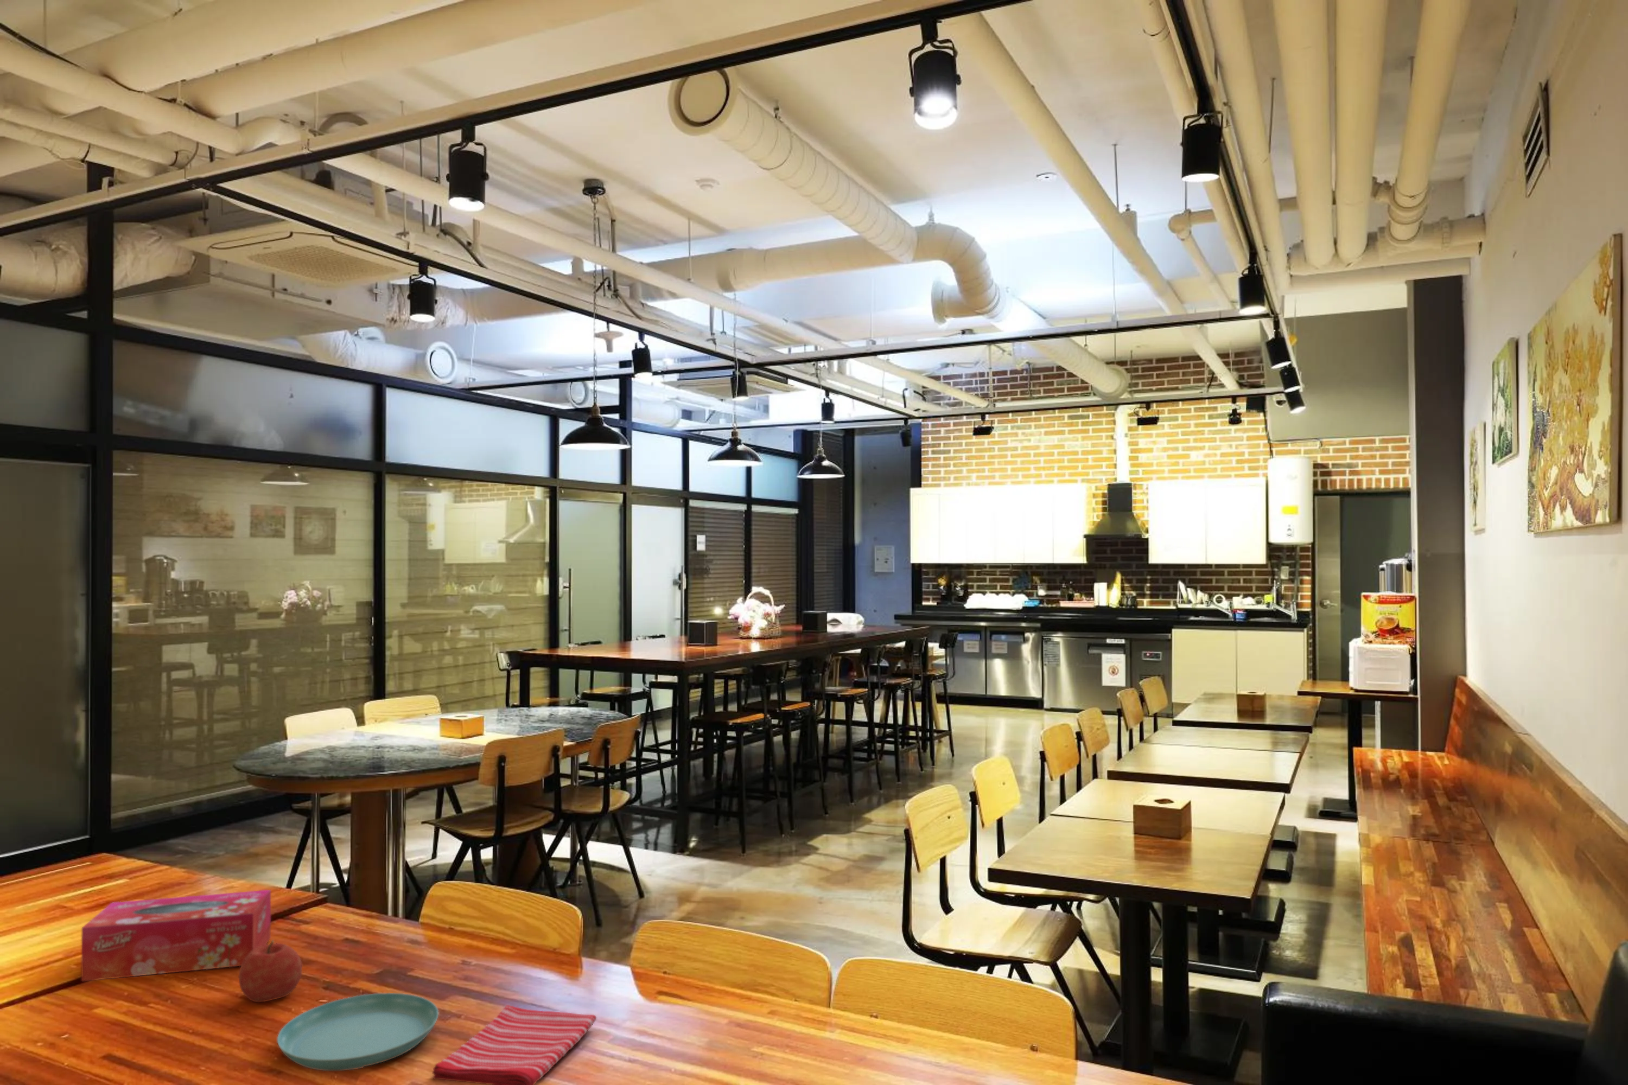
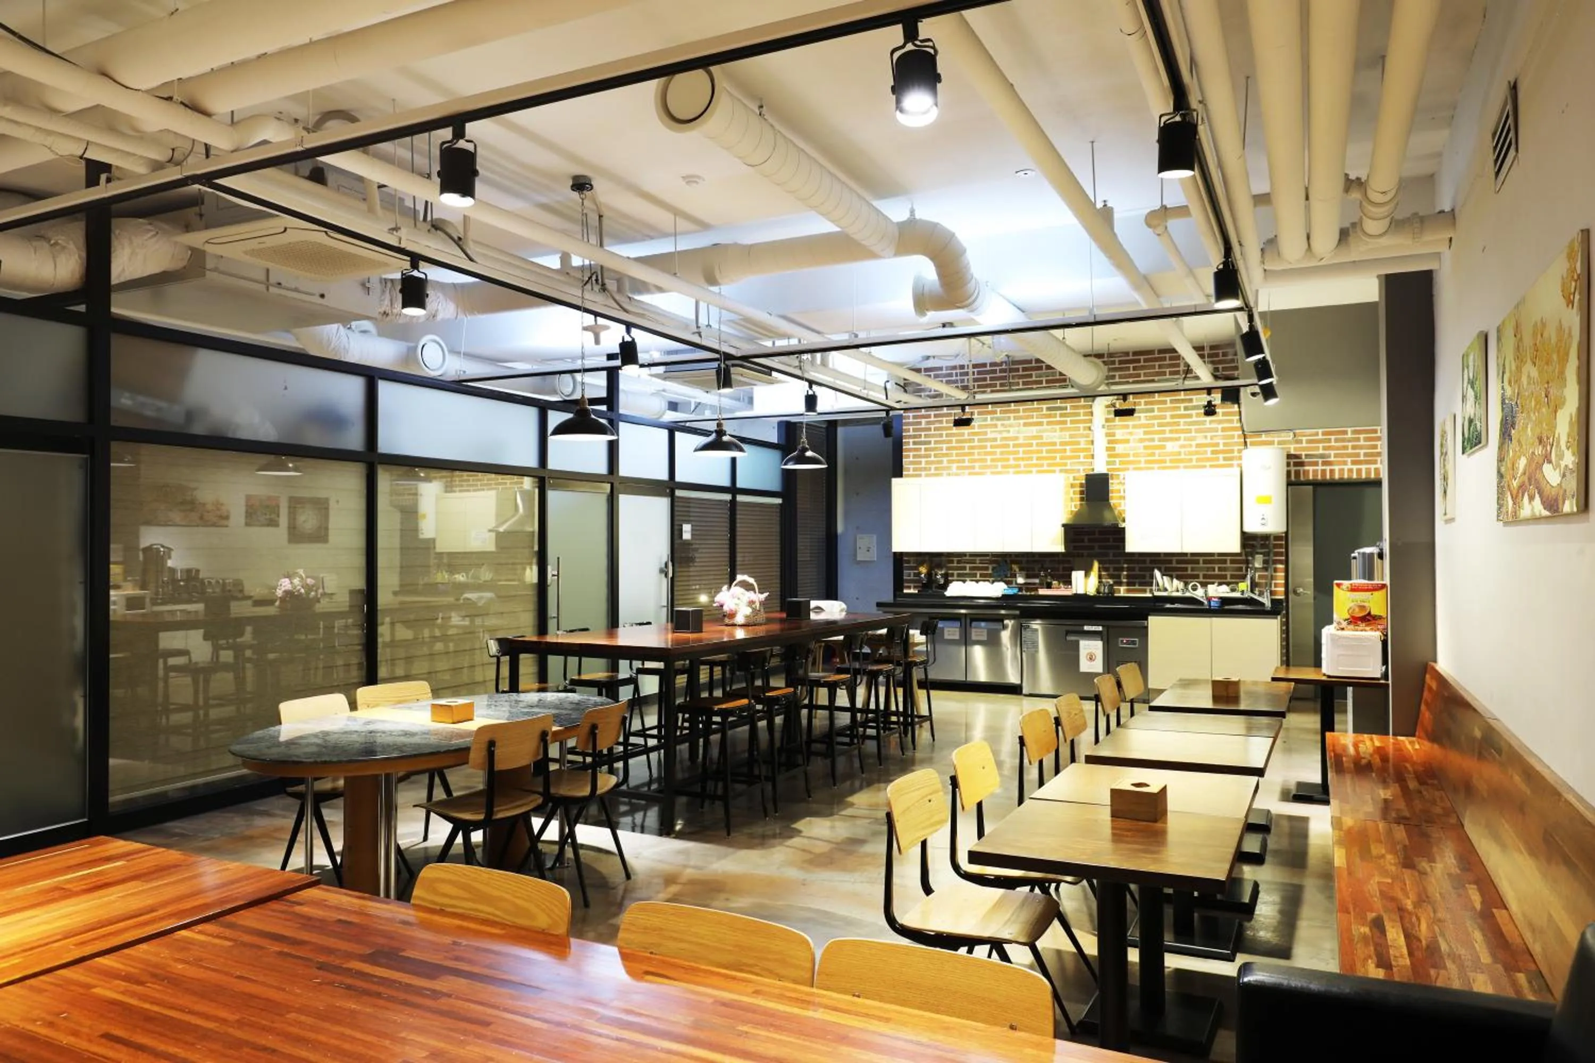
- fruit [239,940,303,1003]
- tissue box [81,889,271,982]
- dish towel [432,1005,597,1085]
- saucer [276,992,438,1072]
